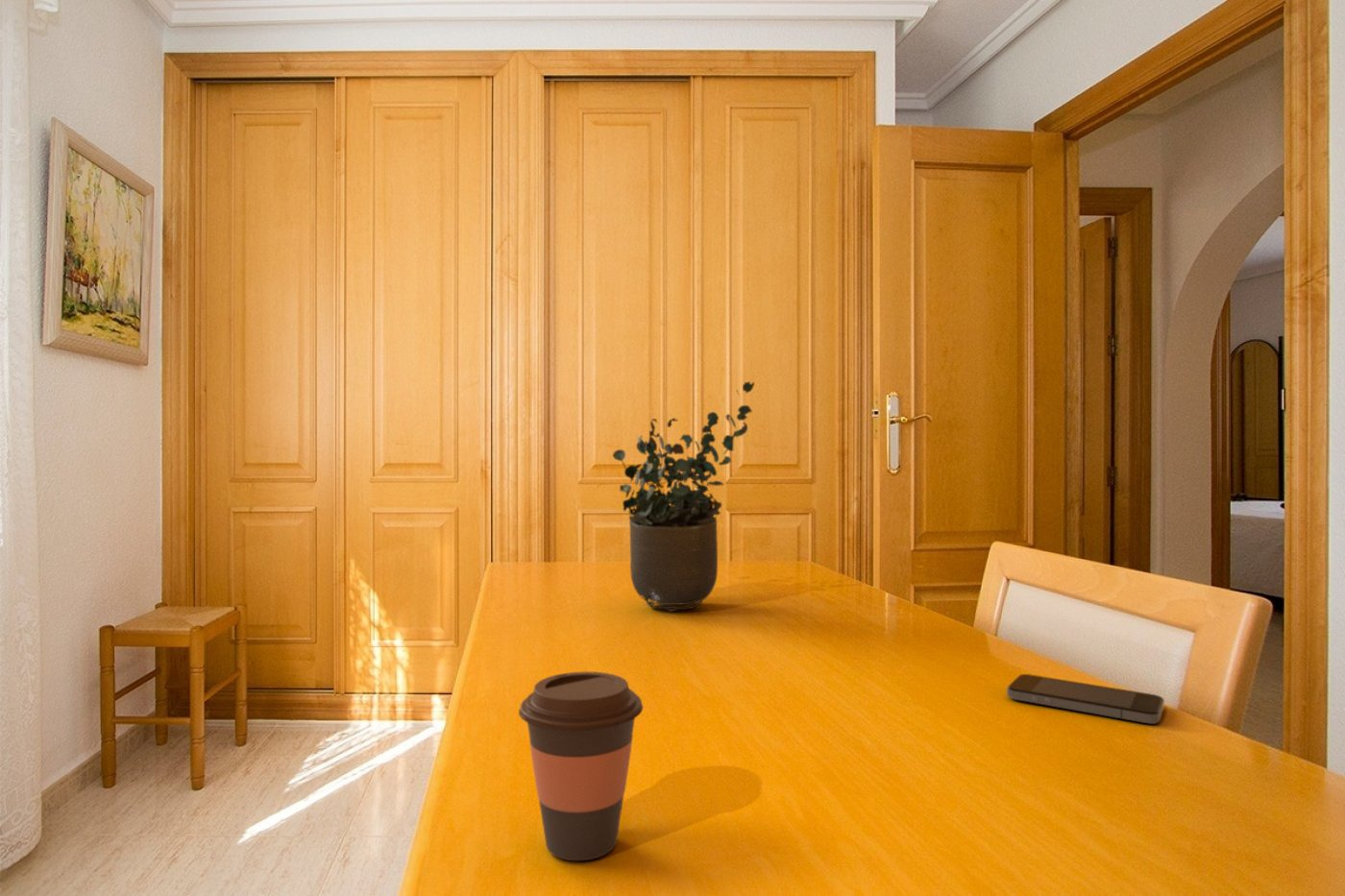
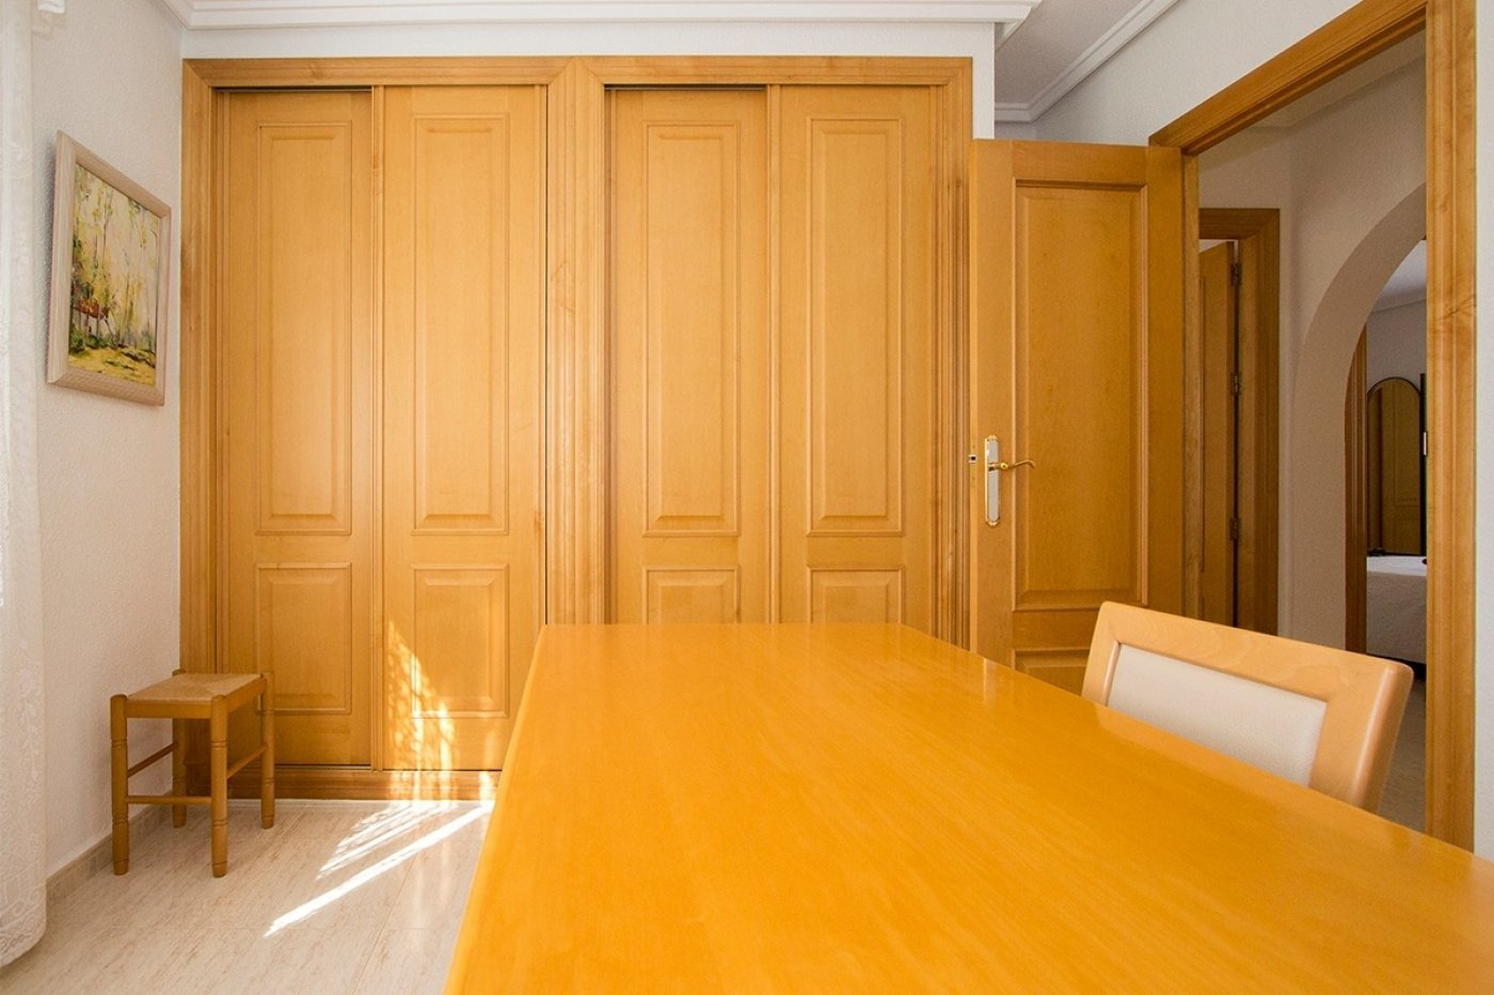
- coffee cup [518,670,644,861]
- smartphone [1006,673,1165,725]
- potted plant [612,380,755,613]
